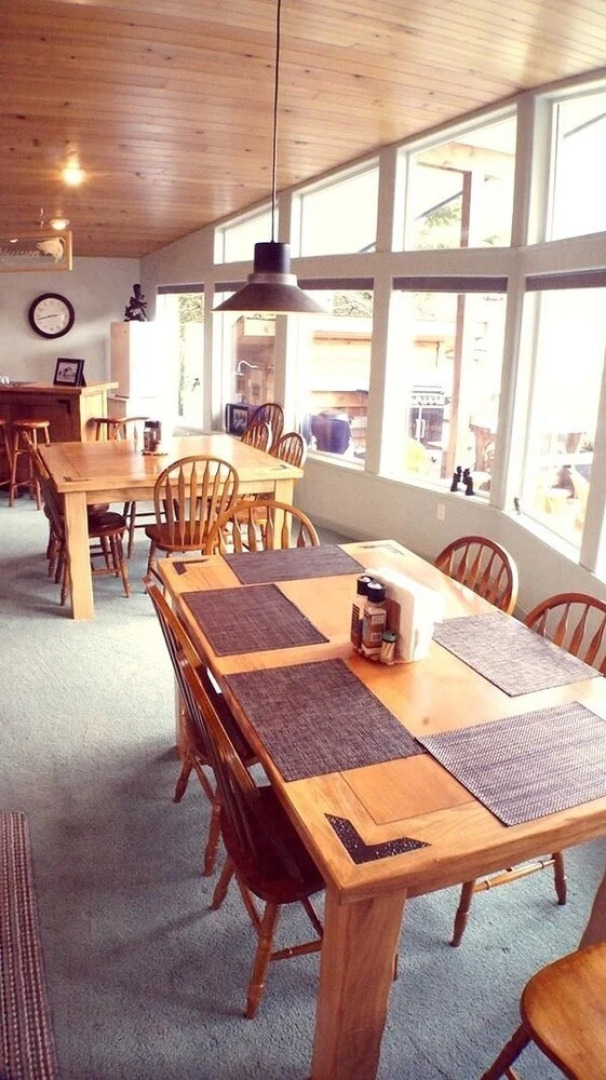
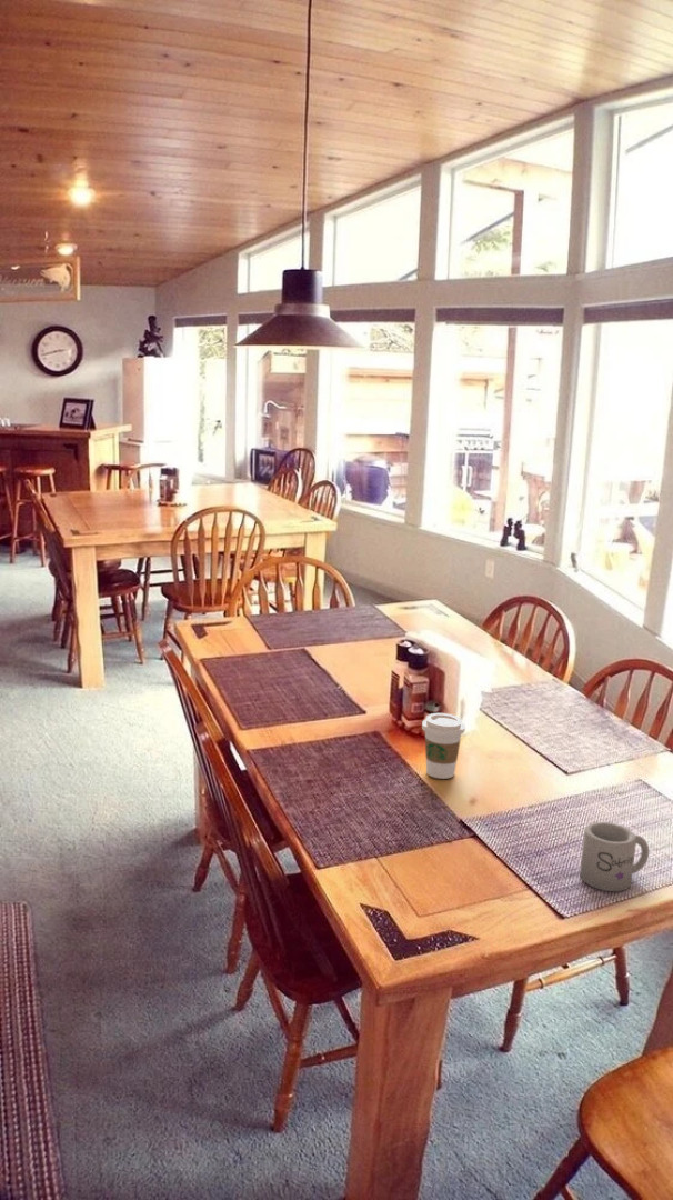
+ coffee cup [421,712,466,780]
+ mug [579,821,650,892]
